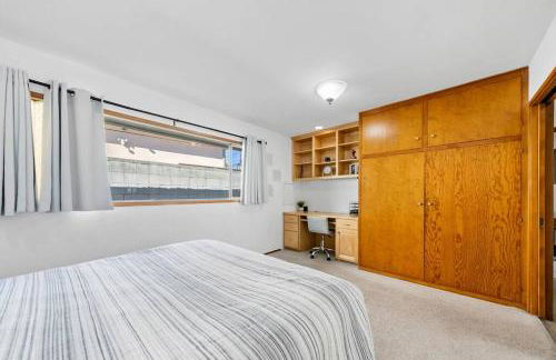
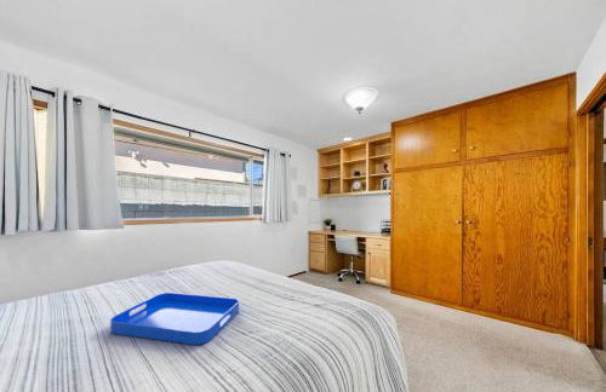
+ serving tray [109,292,240,346]
